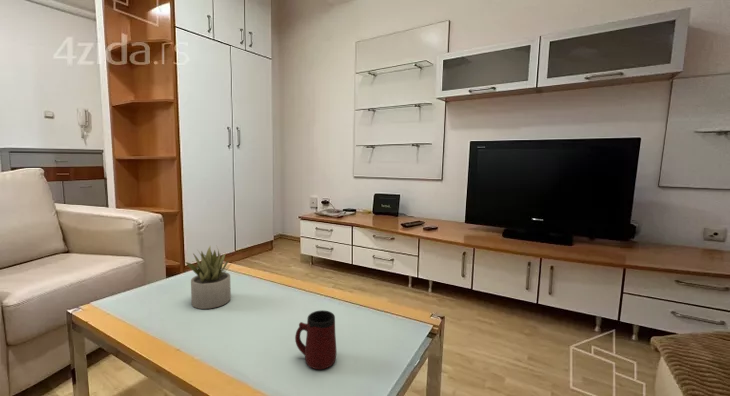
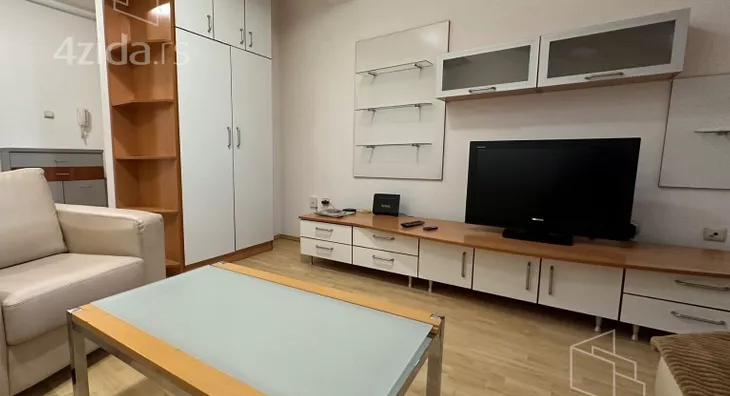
- succulent plant [184,246,233,310]
- mug [294,309,338,370]
